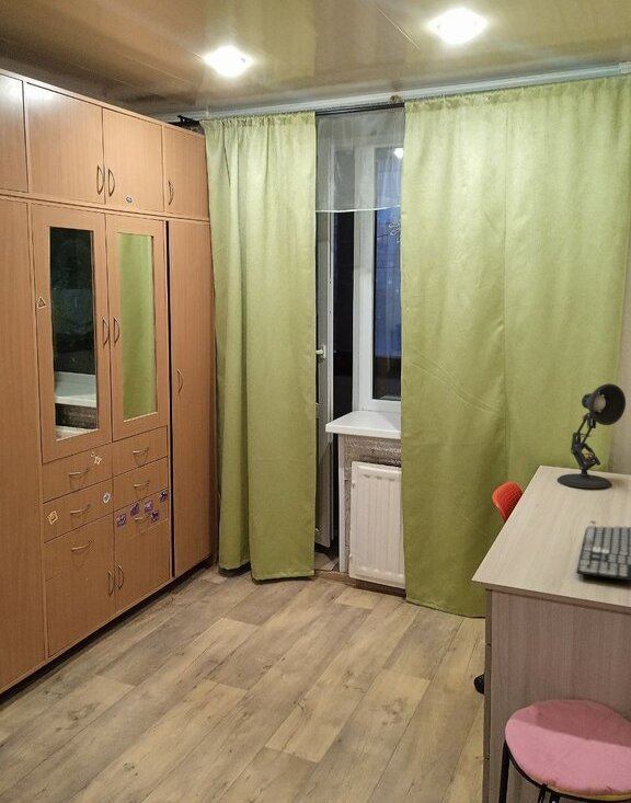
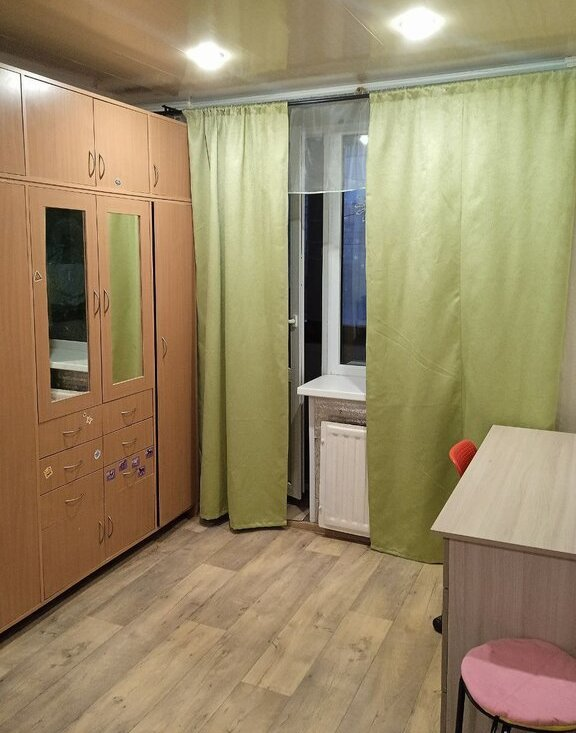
- keyboard [575,519,631,582]
- desk lamp [557,382,627,489]
